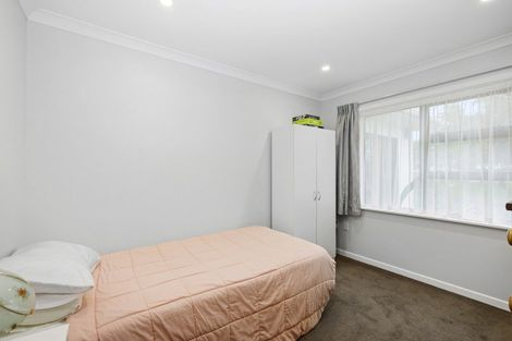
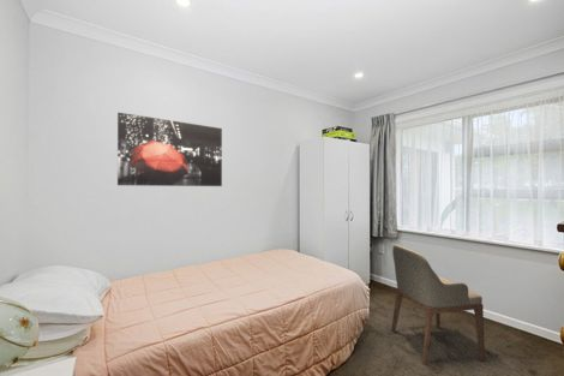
+ wall art [116,112,223,187]
+ armchair [390,244,486,366]
